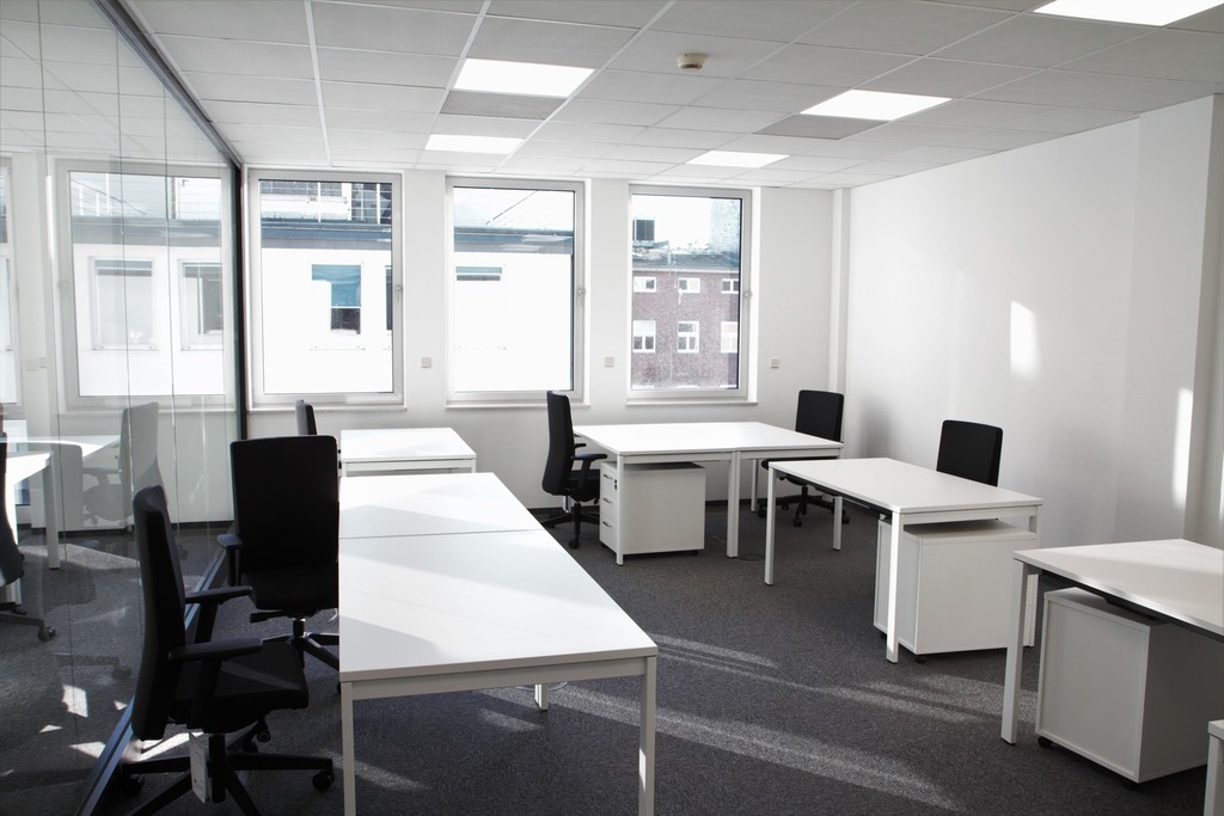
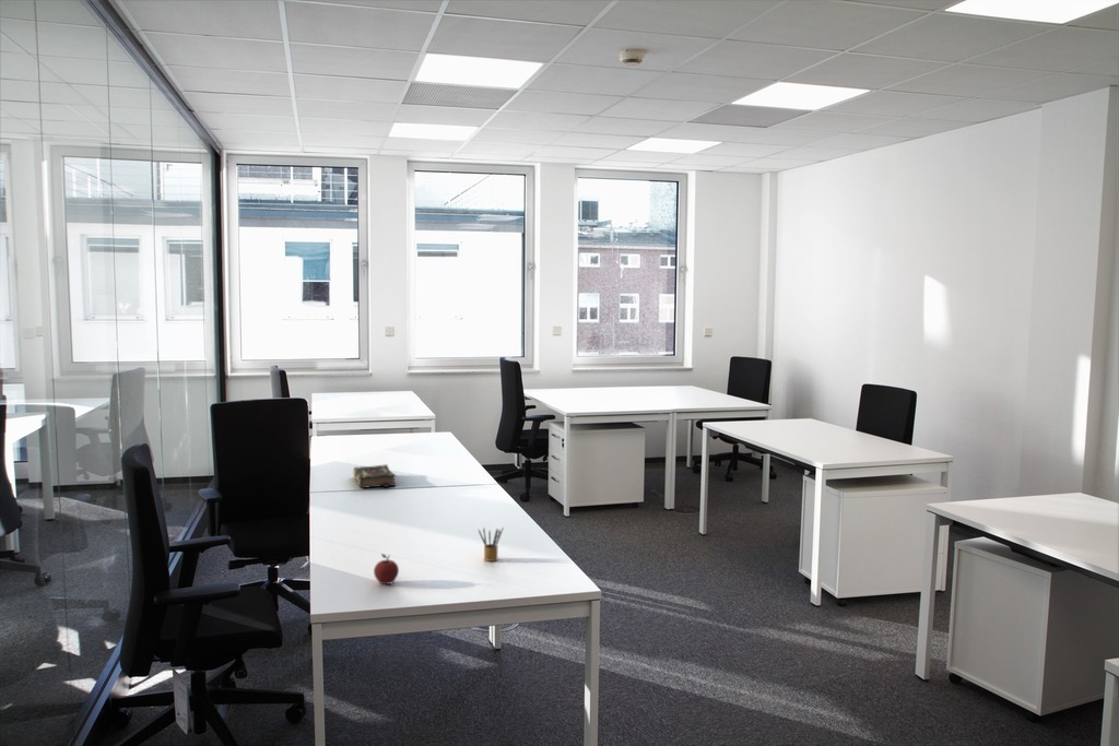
+ book [352,463,397,489]
+ apple [373,553,400,585]
+ pencil box [478,525,505,563]
